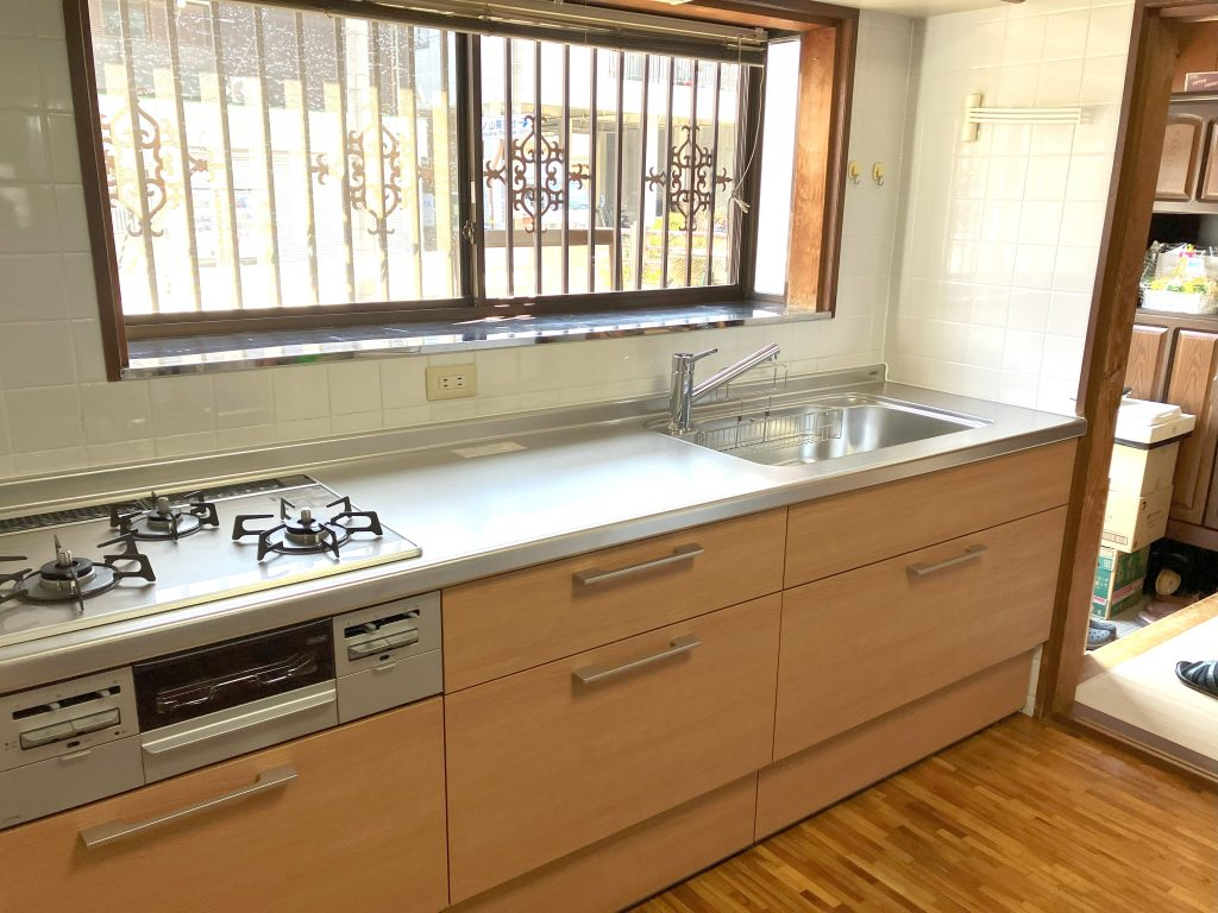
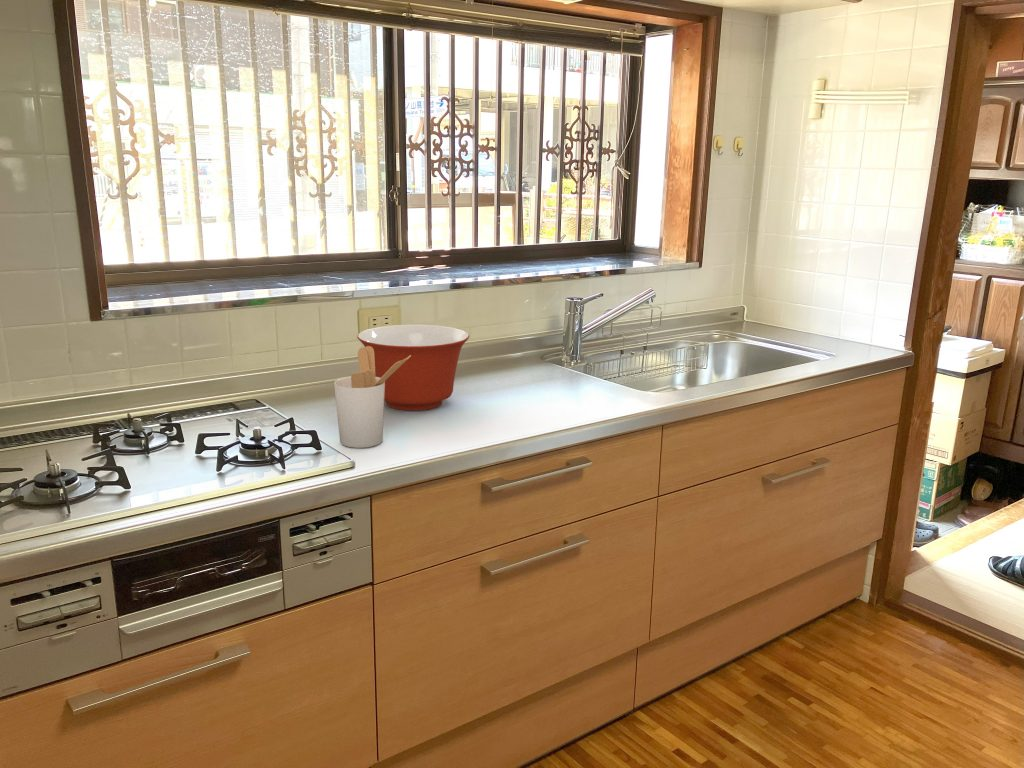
+ utensil holder [333,346,411,449]
+ mixing bowl [356,324,470,411]
